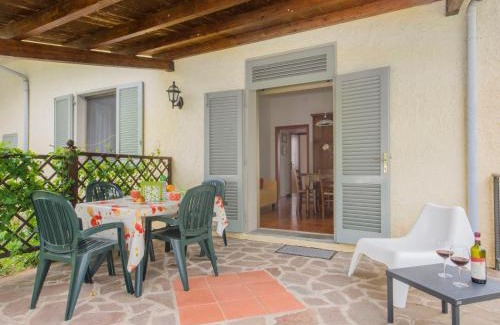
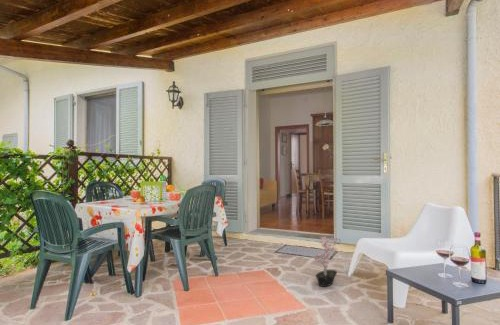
+ potted plant [313,234,342,288]
